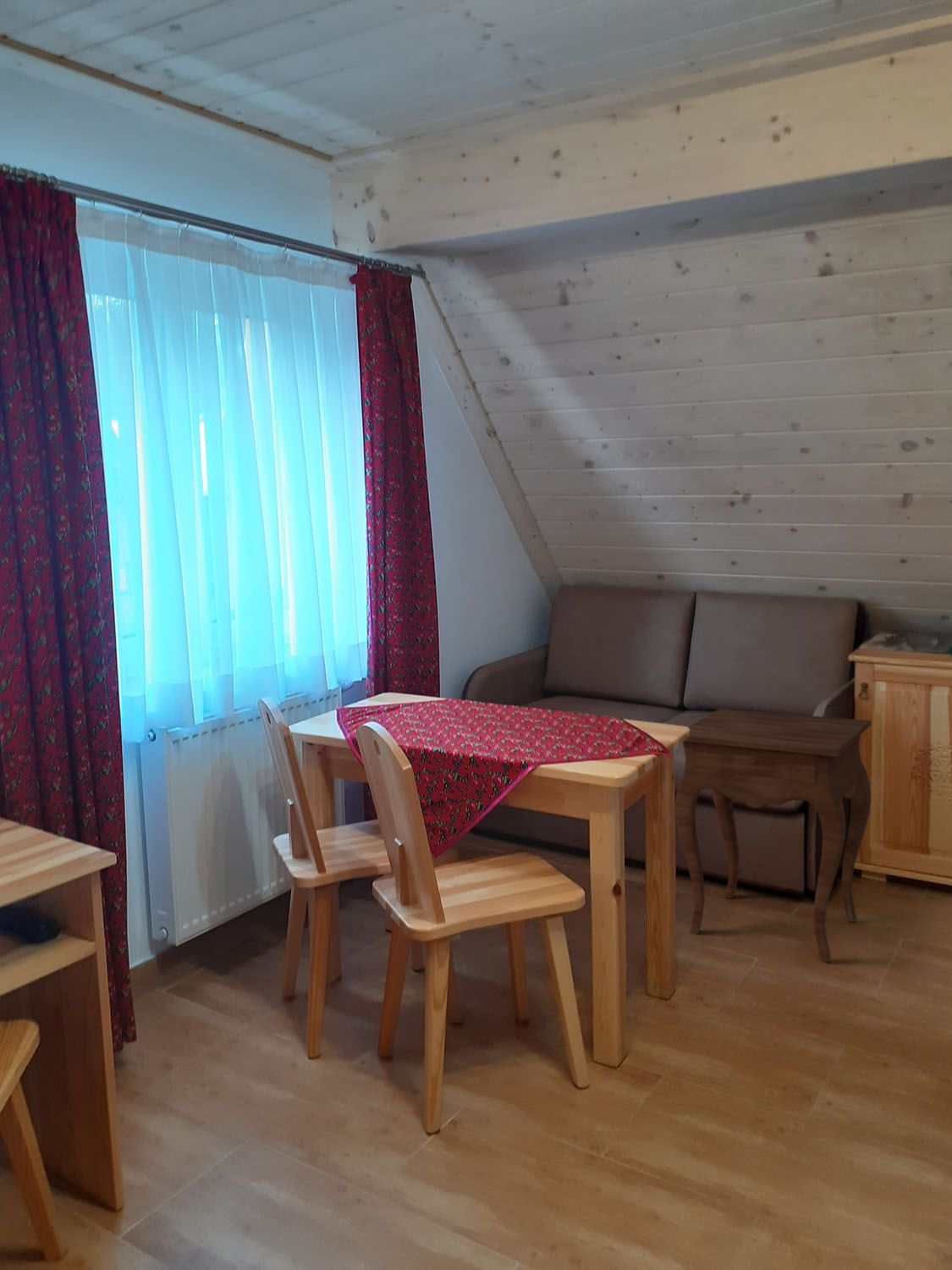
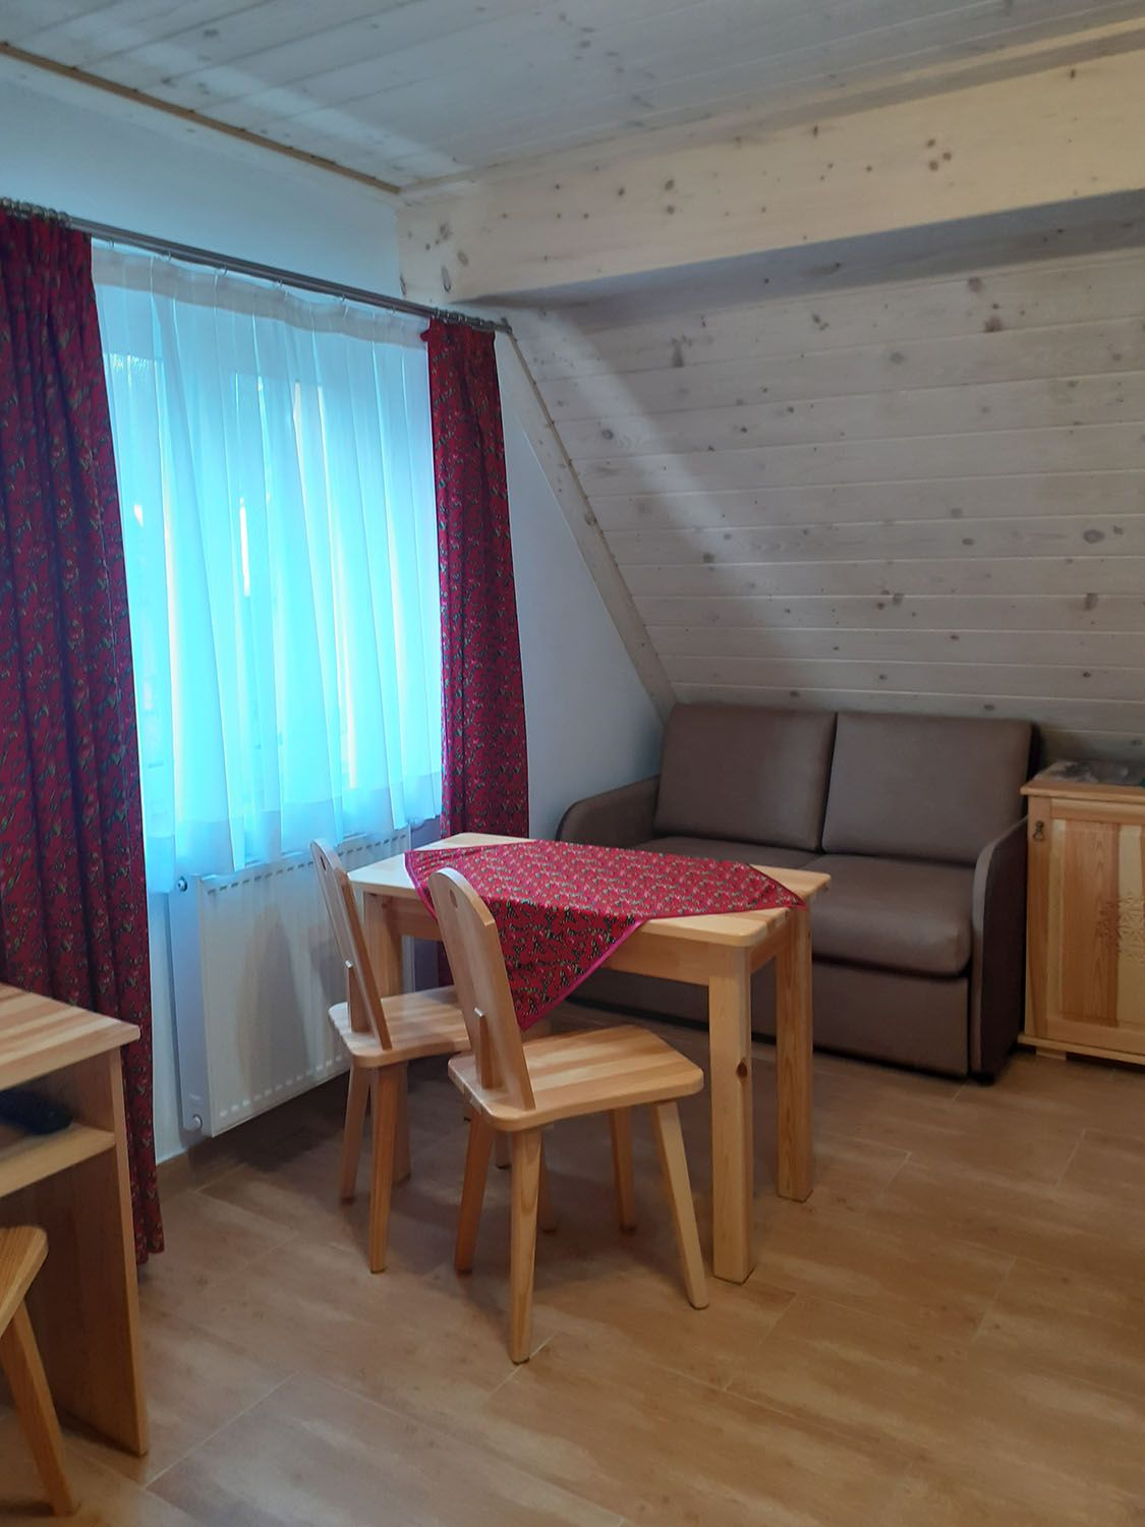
- side table [674,708,872,963]
